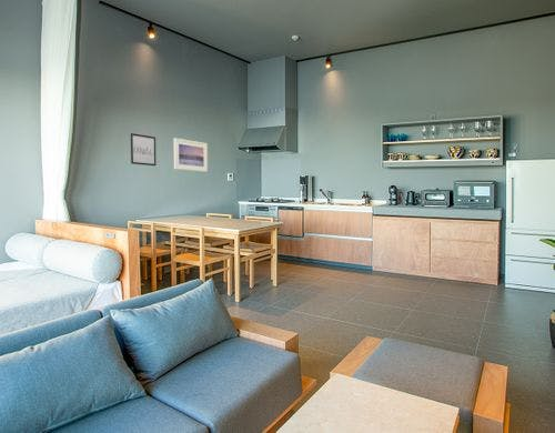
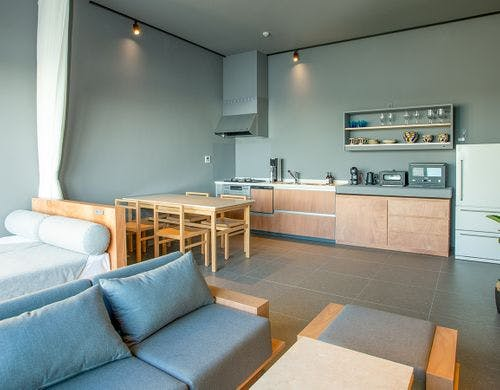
- wall art [130,132,157,167]
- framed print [173,137,209,173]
